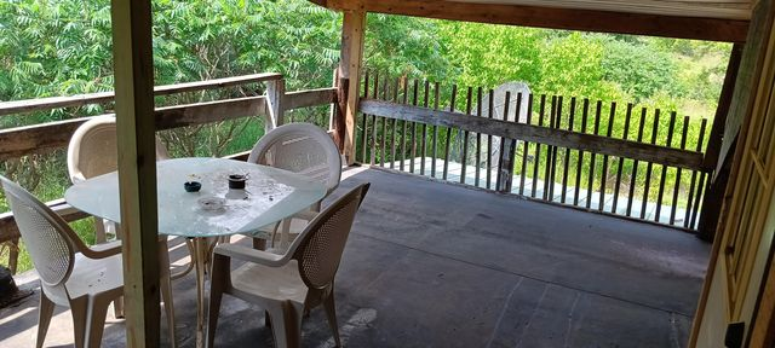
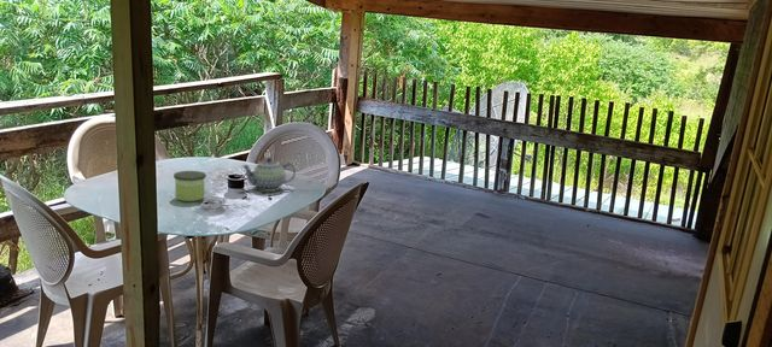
+ teapot [241,157,297,193]
+ candle [172,170,207,202]
